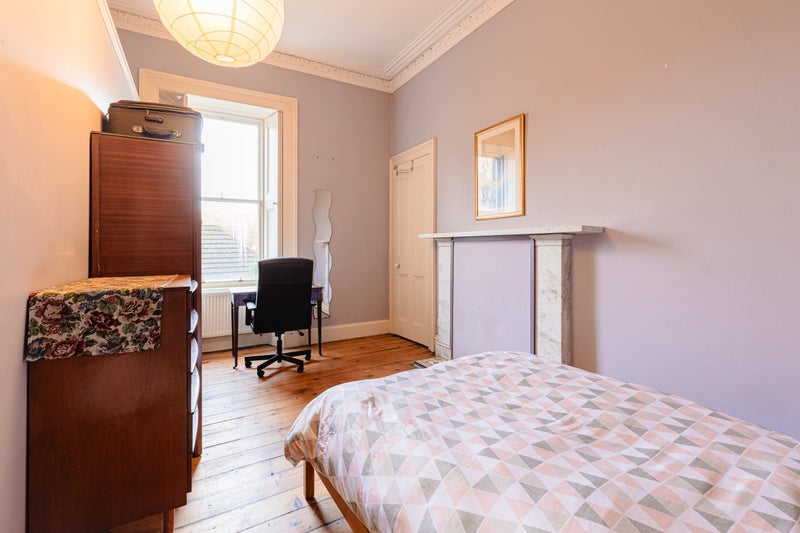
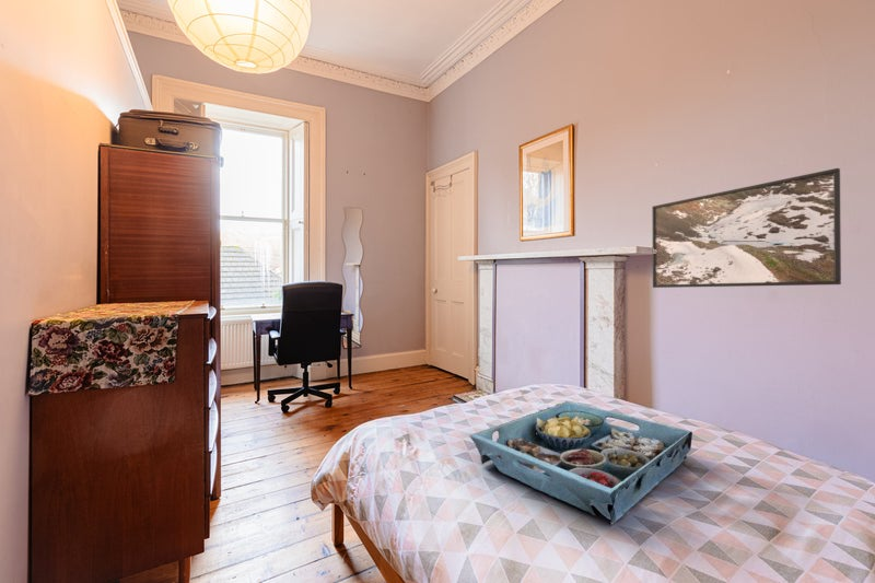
+ serving tray [468,400,693,526]
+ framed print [651,167,842,289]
